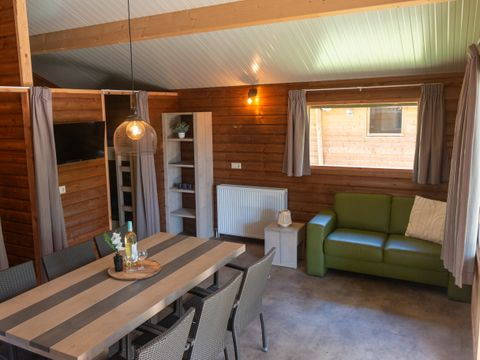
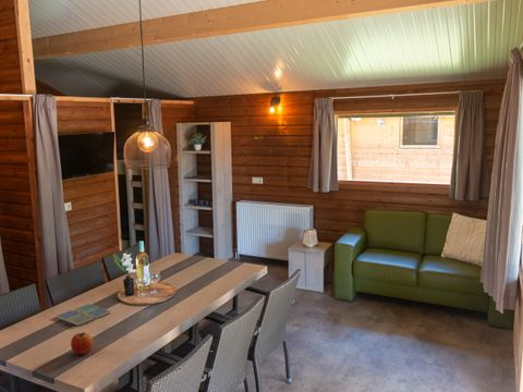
+ apple [70,331,94,355]
+ drink coaster [54,303,112,327]
